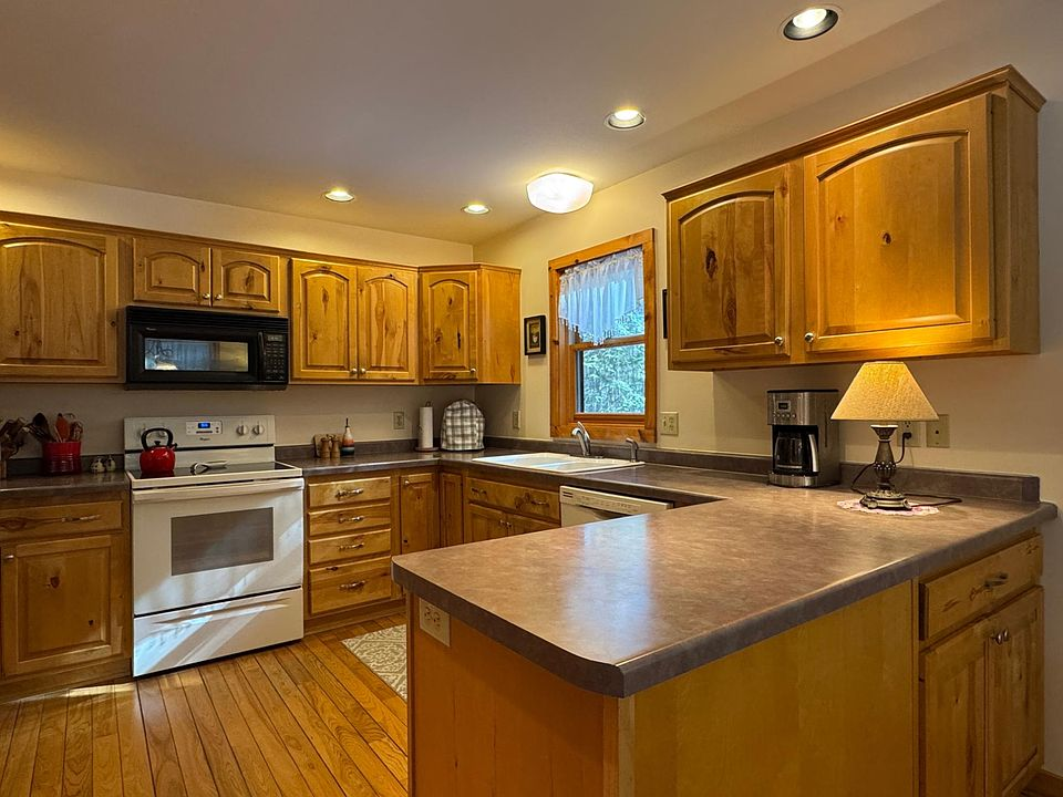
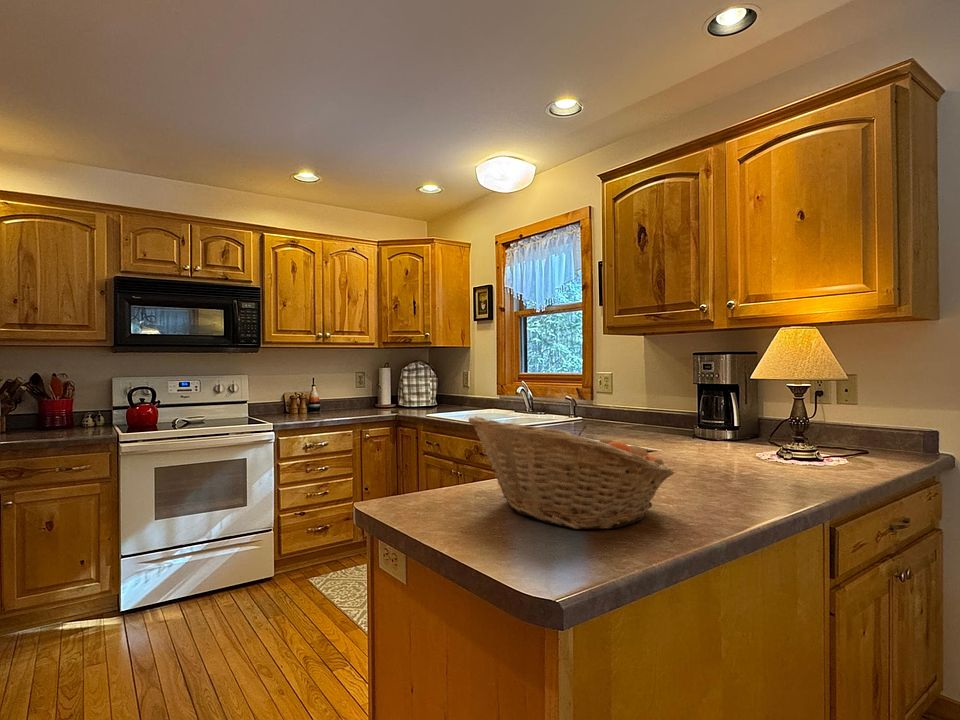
+ fruit basket [468,415,676,530]
